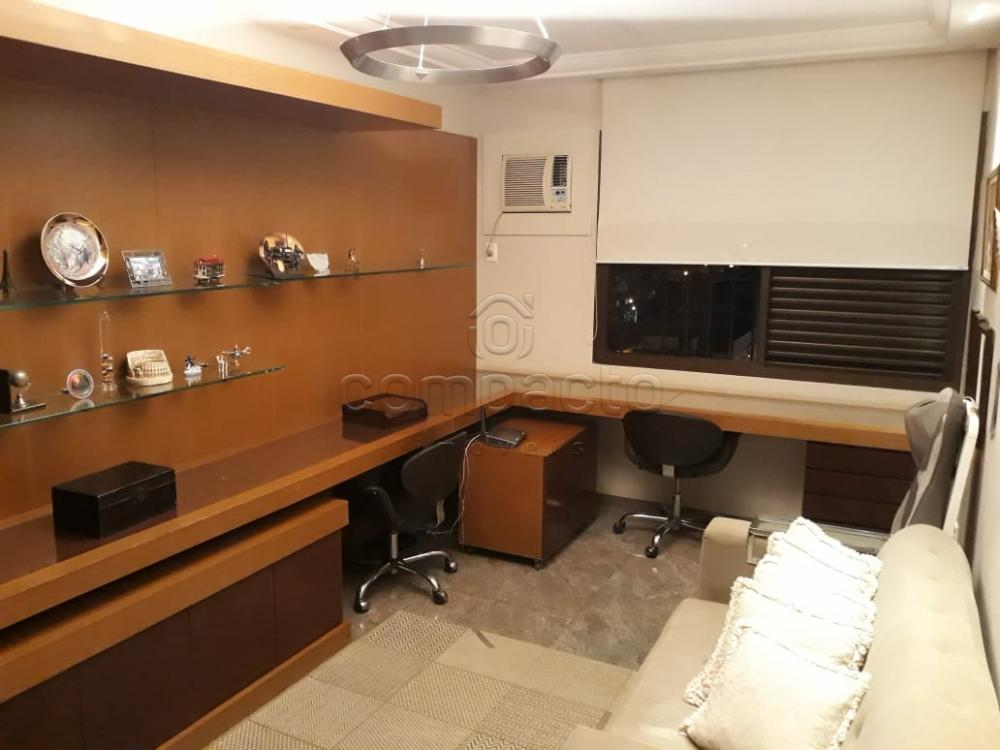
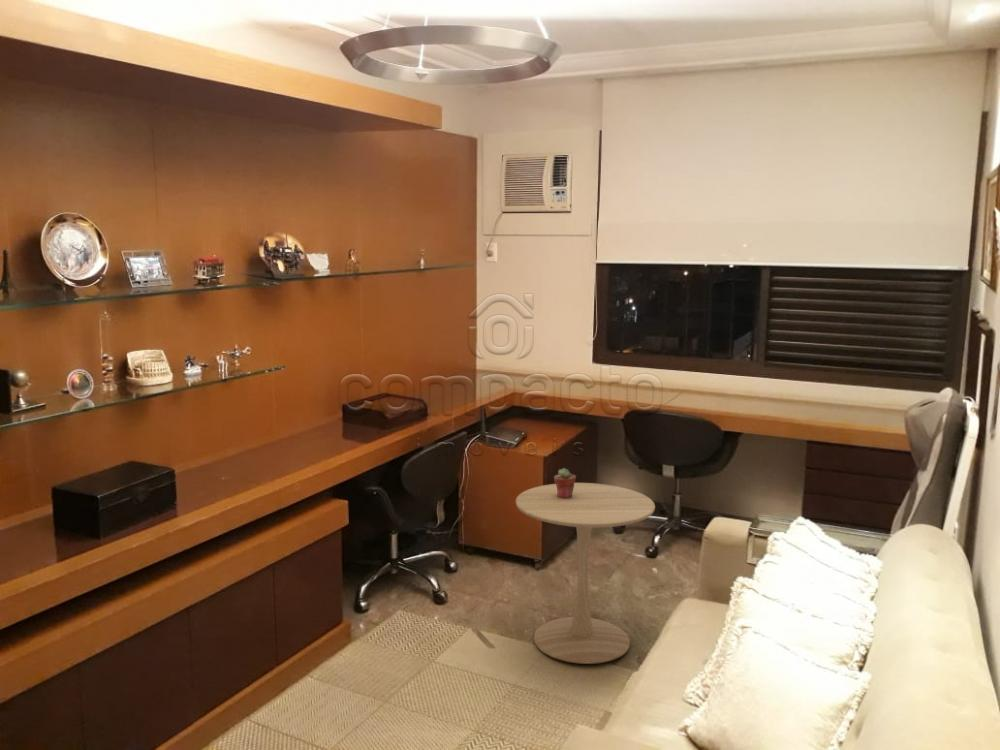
+ side table [515,482,656,665]
+ potted succulent [553,467,577,498]
